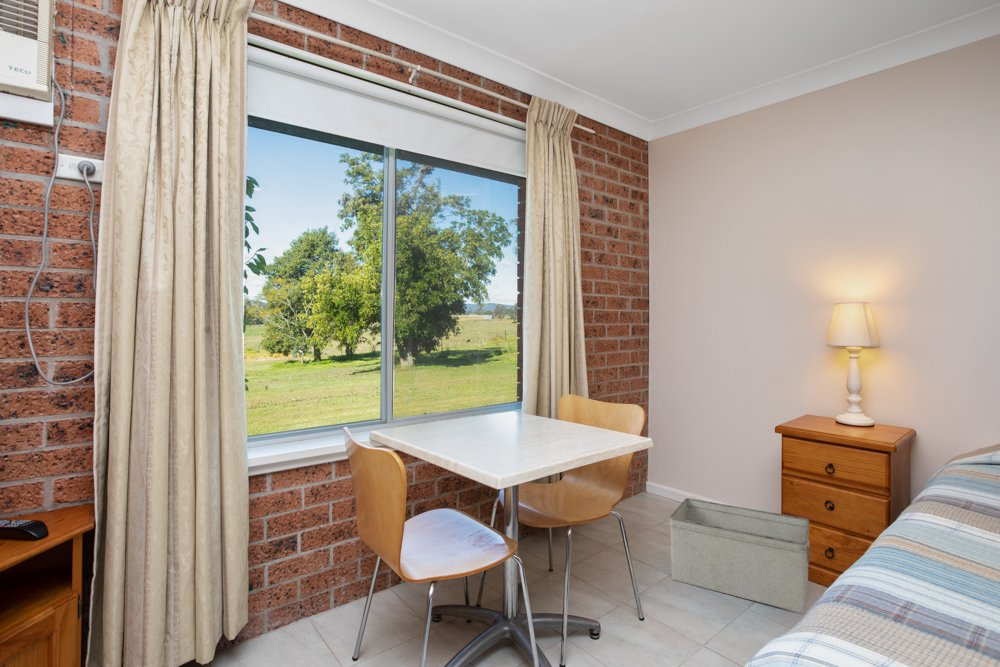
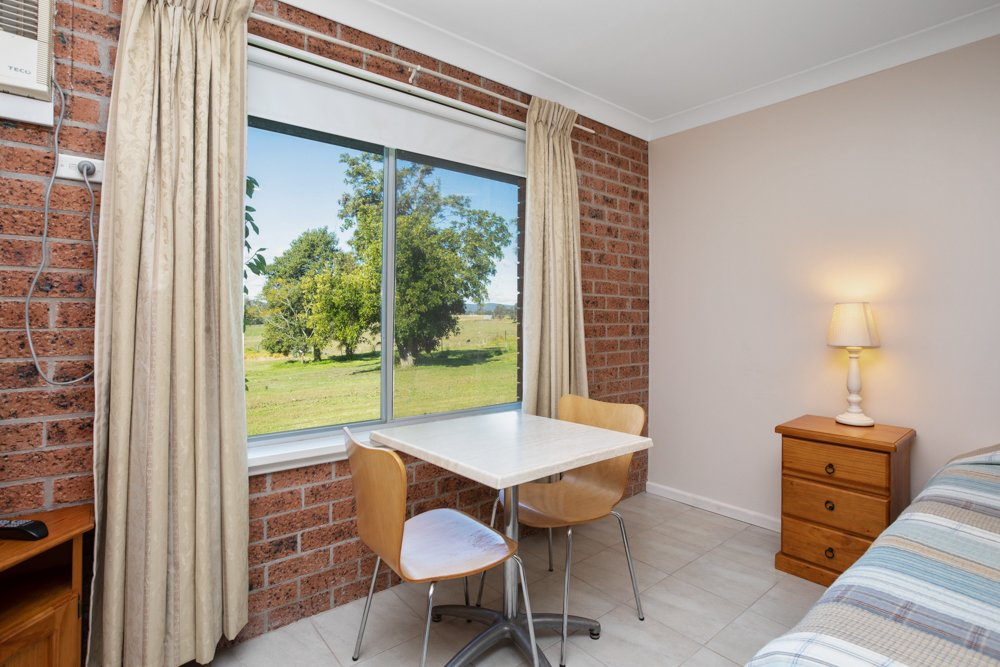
- storage bin [669,497,811,614]
